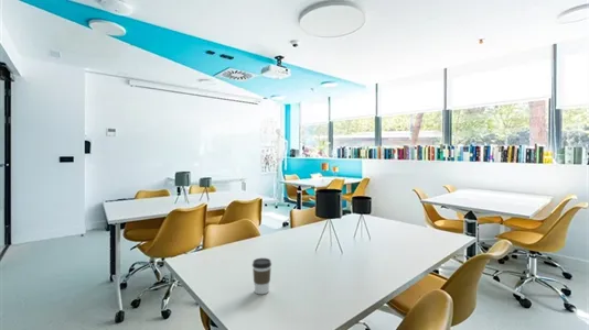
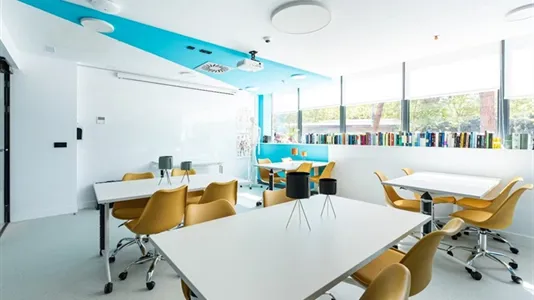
- coffee cup [251,257,272,295]
